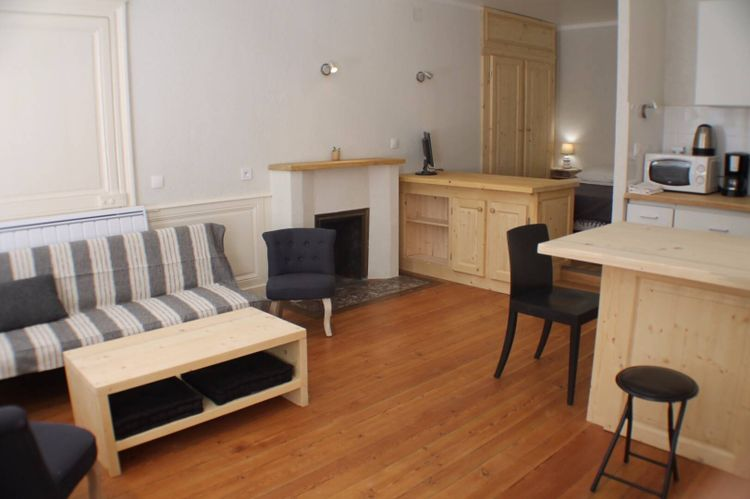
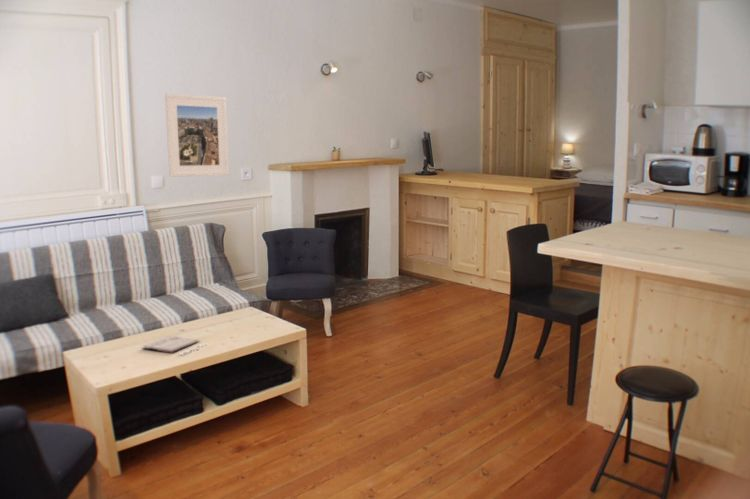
+ magazine [141,335,216,356]
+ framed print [164,93,230,178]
